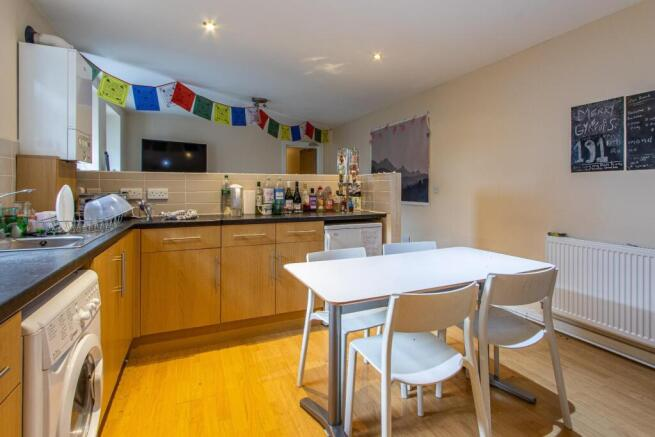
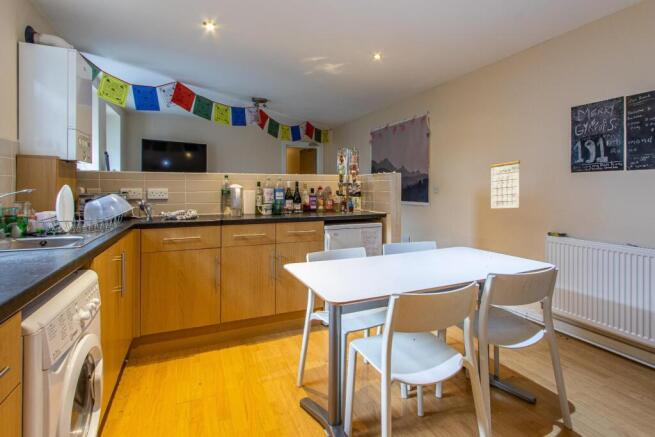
+ calendar [489,152,521,209]
